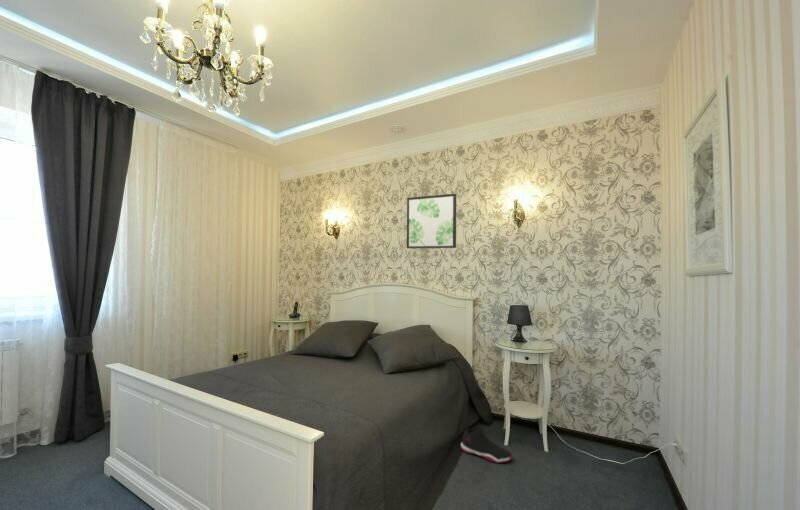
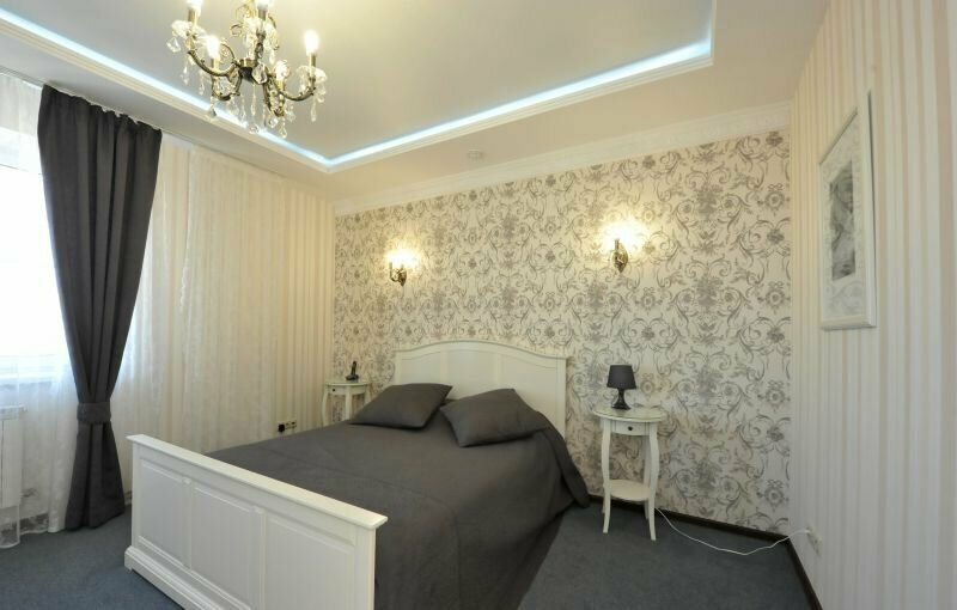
- shoe [460,424,513,464]
- wall art [406,193,457,249]
